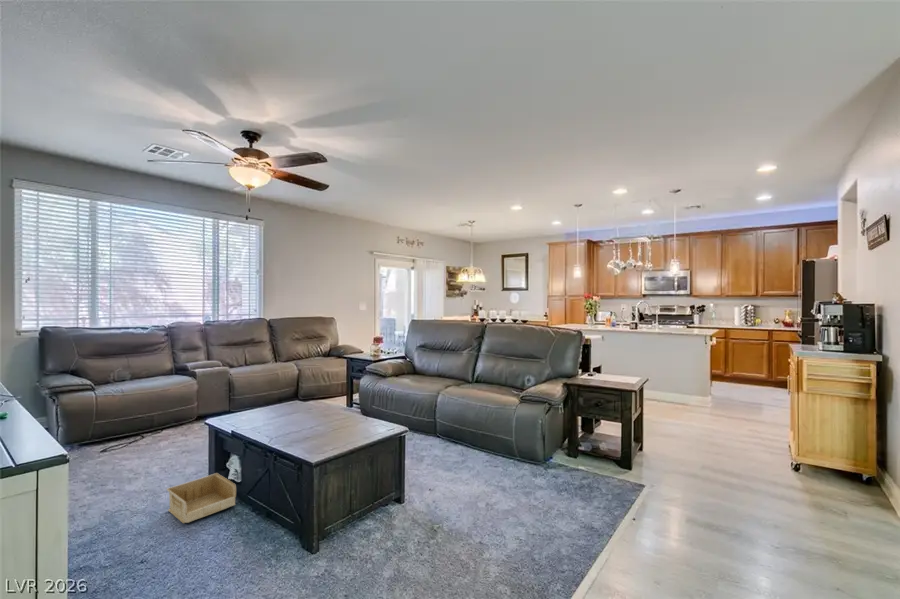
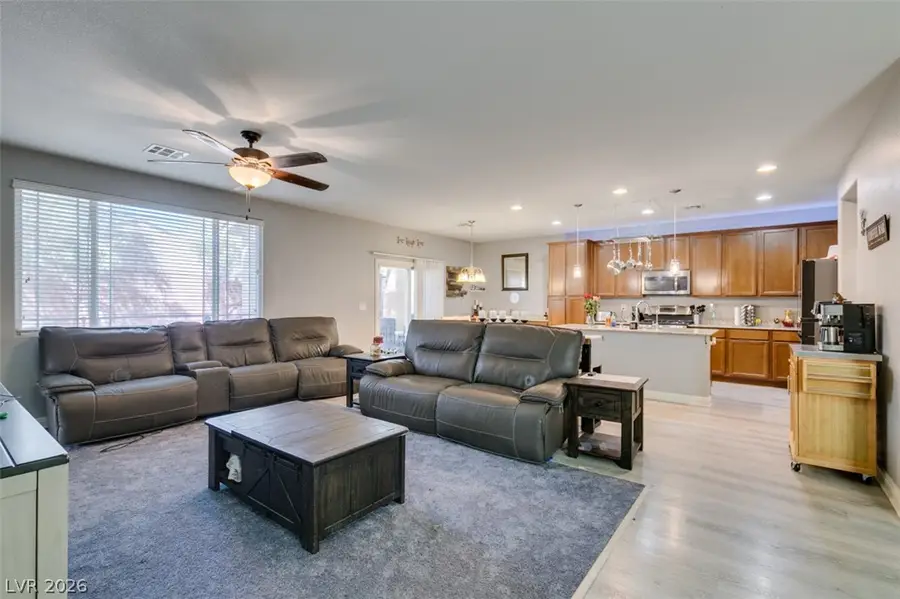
- storage bin [166,472,237,524]
